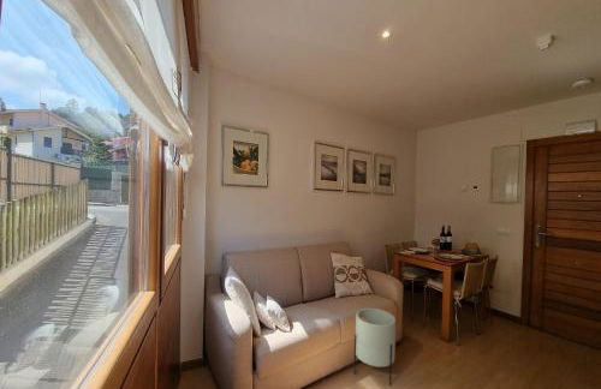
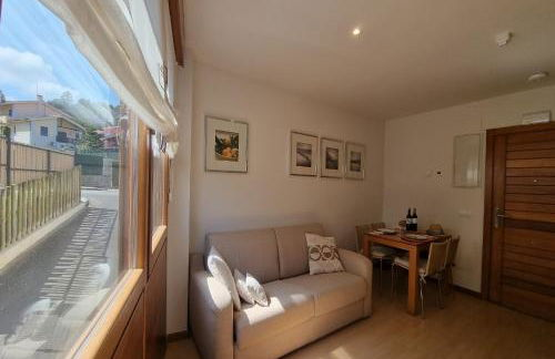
- planter [353,307,397,387]
